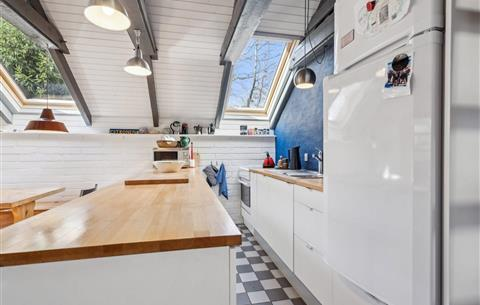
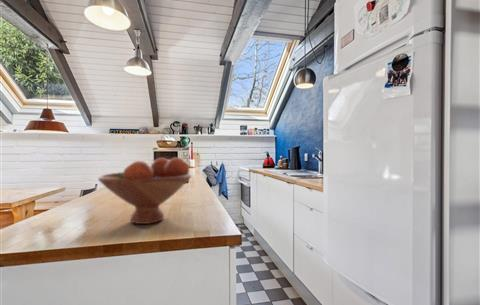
+ fruit bowl [97,156,192,225]
